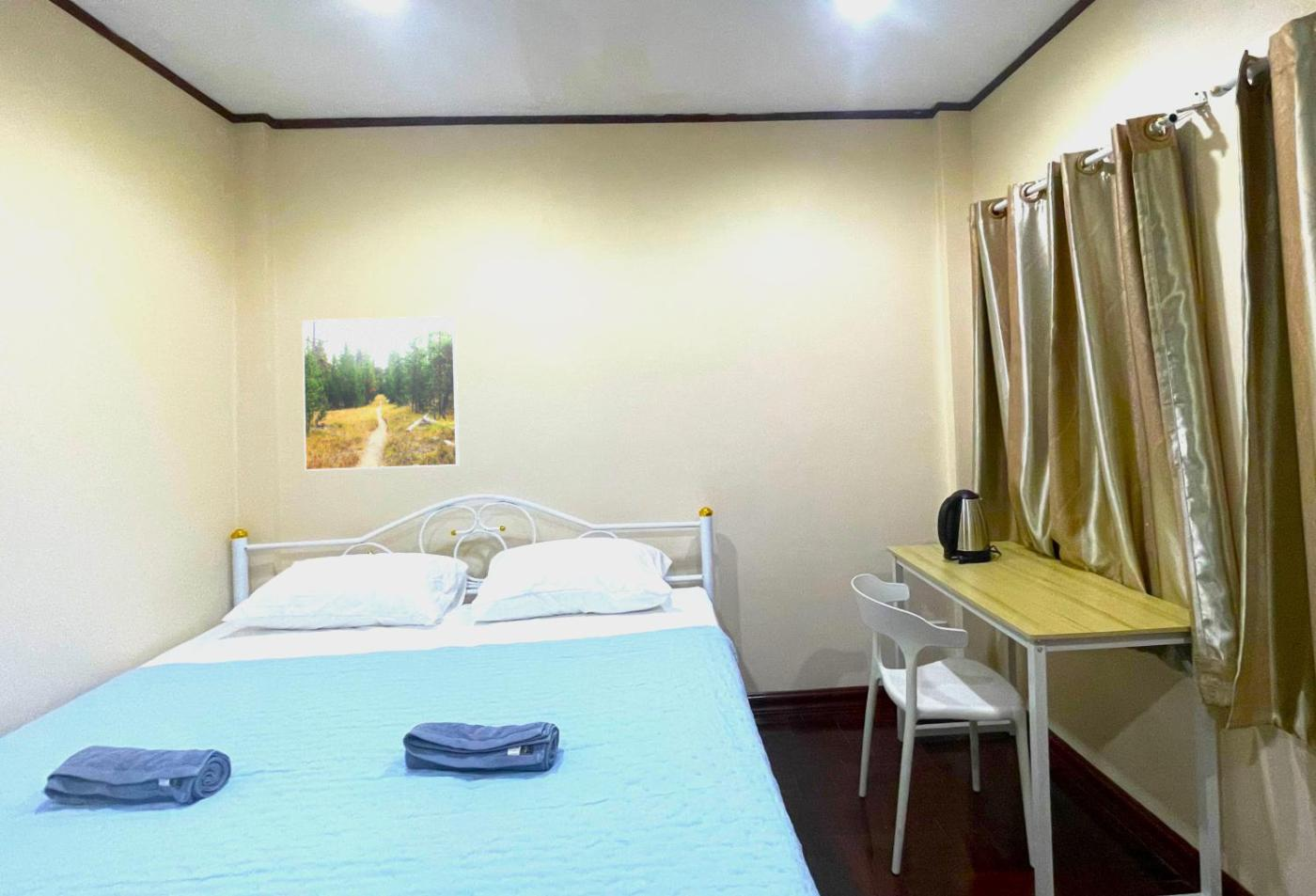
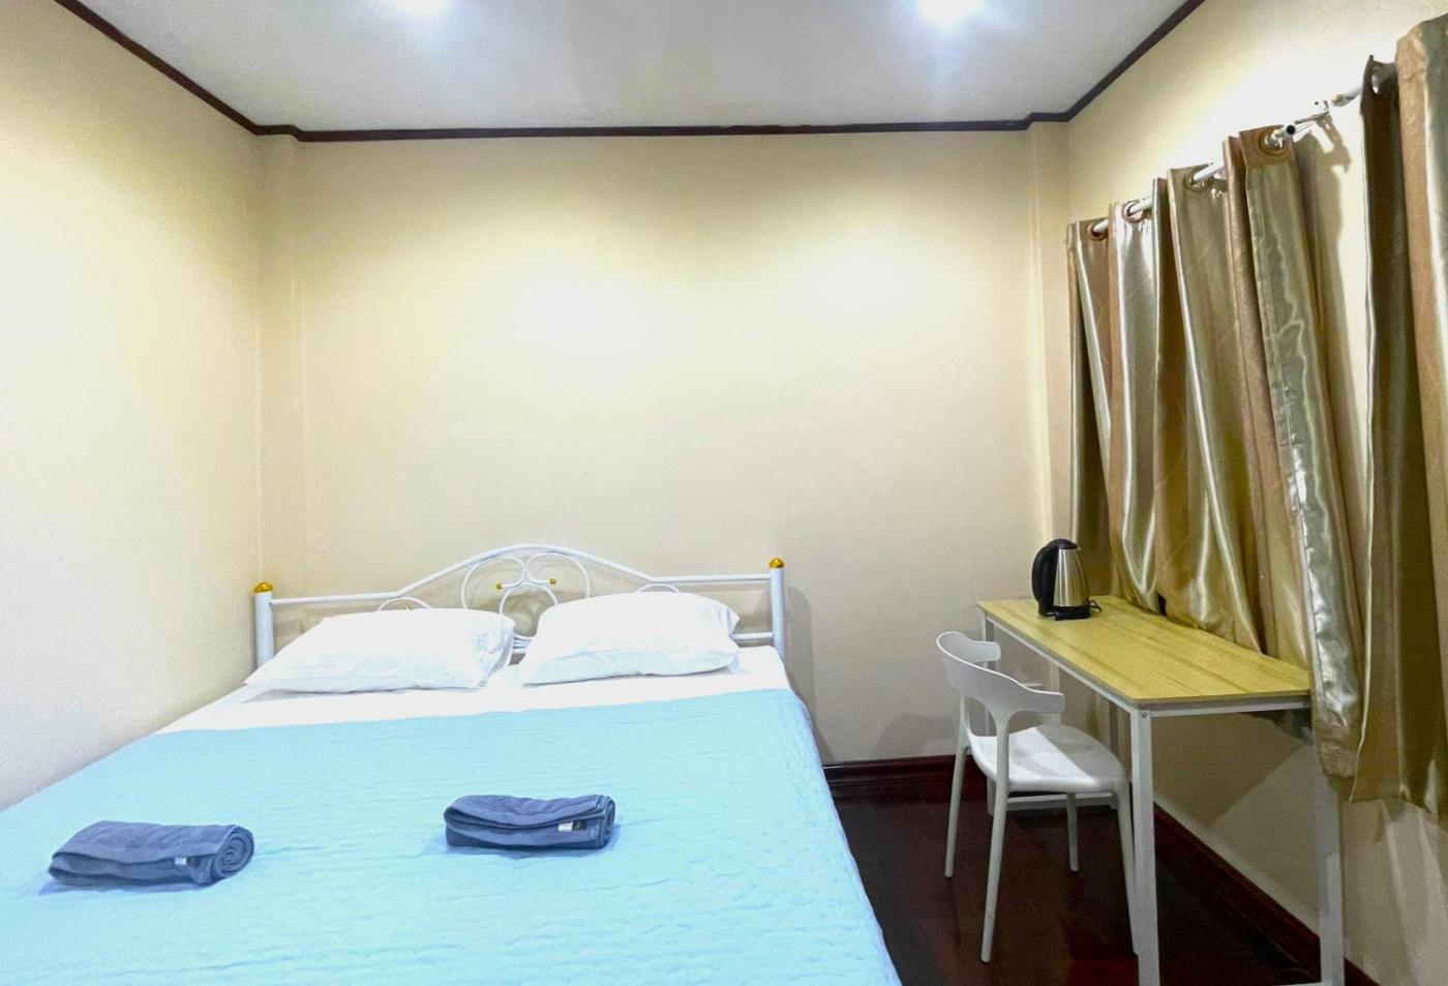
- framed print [301,315,461,472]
